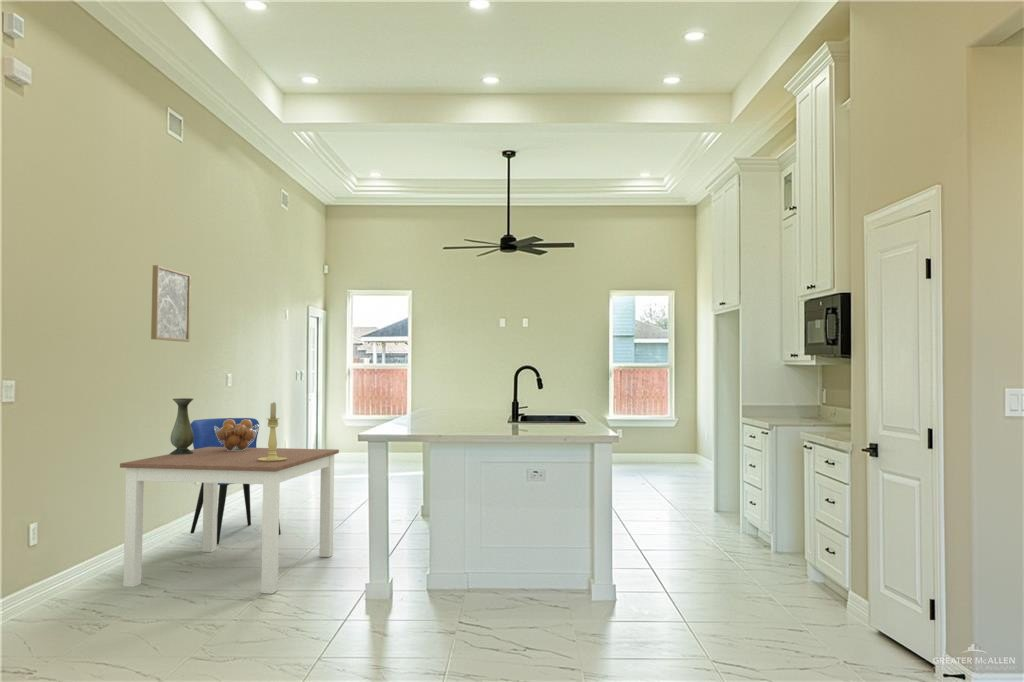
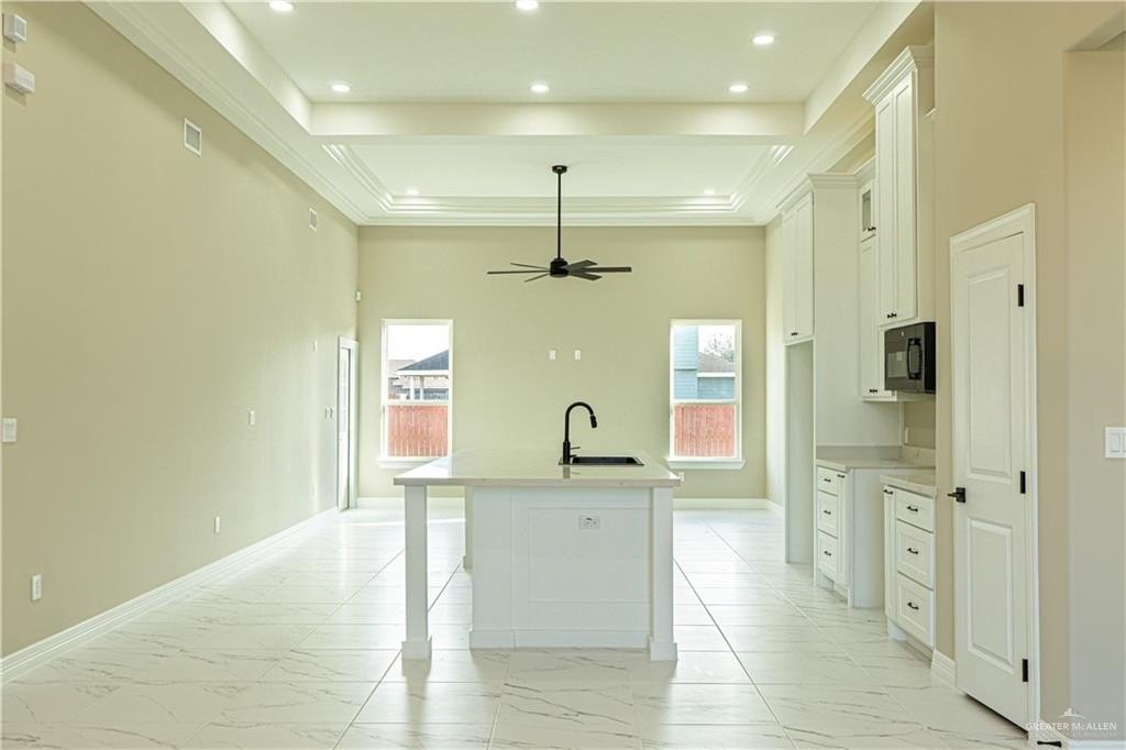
- fruit basket [214,419,260,451]
- vase [169,397,194,455]
- dining table [119,447,340,595]
- wall art [150,264,192,343]
- candle holder [258,401,287,462]
- dining chair [189,417,282,545]
